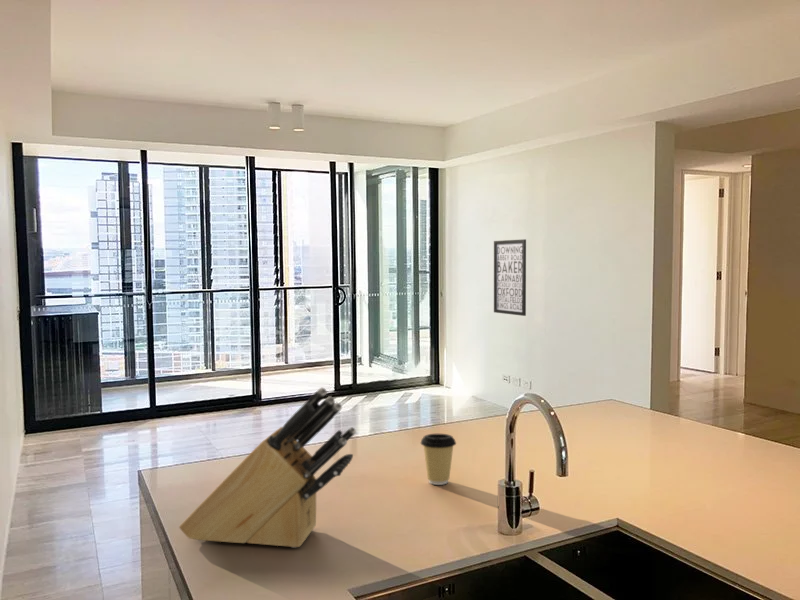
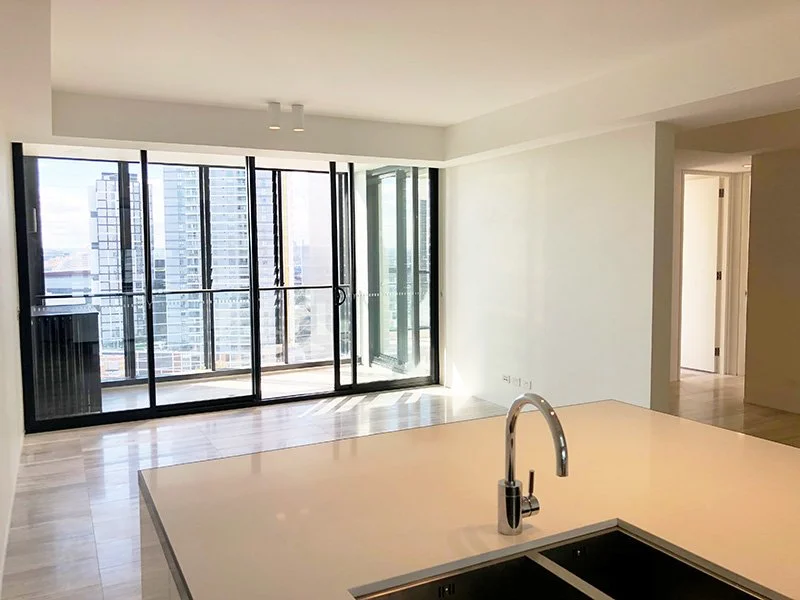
- wall art [493,238,527,317]
- coffee cup [420,433,457,486]
- knife block [178,387,357,549]
